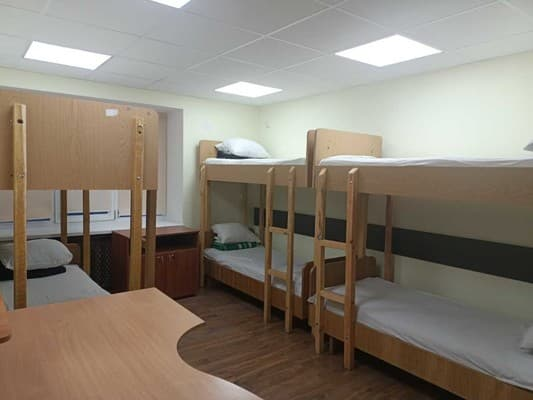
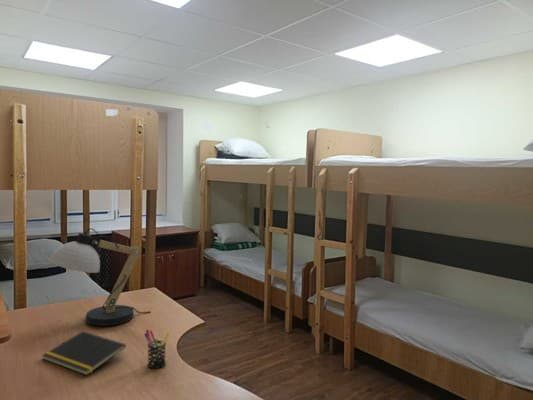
+ notepad [41,330,127,376]
+ desk lamp [48,227,151,327]
+ pen holder [143,328,171,369]
